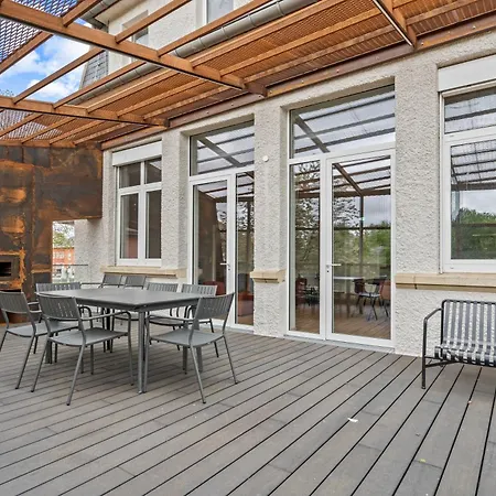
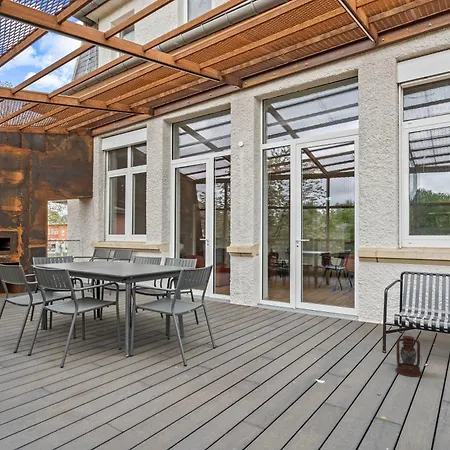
+ lantern [394,332,423,378]
